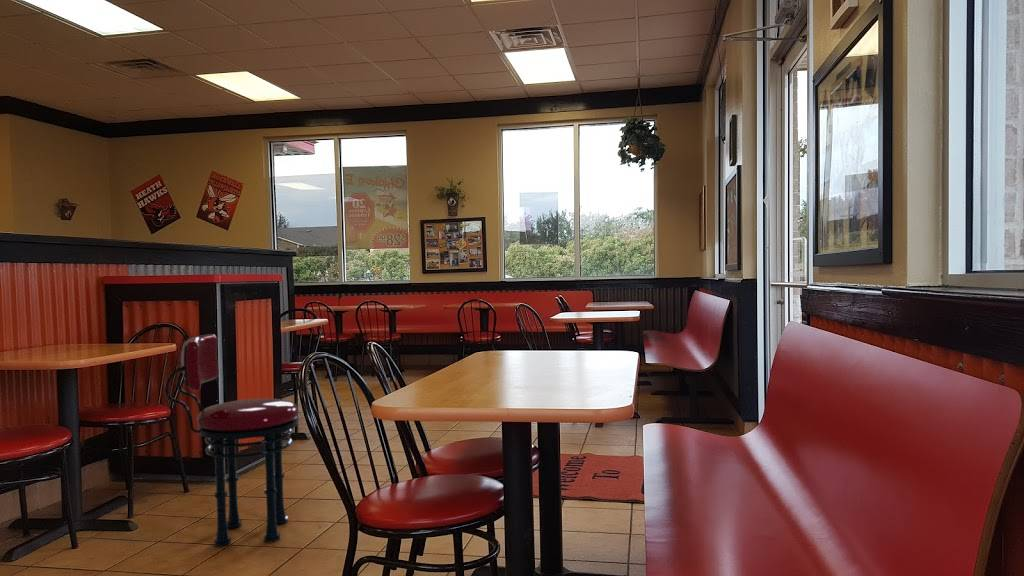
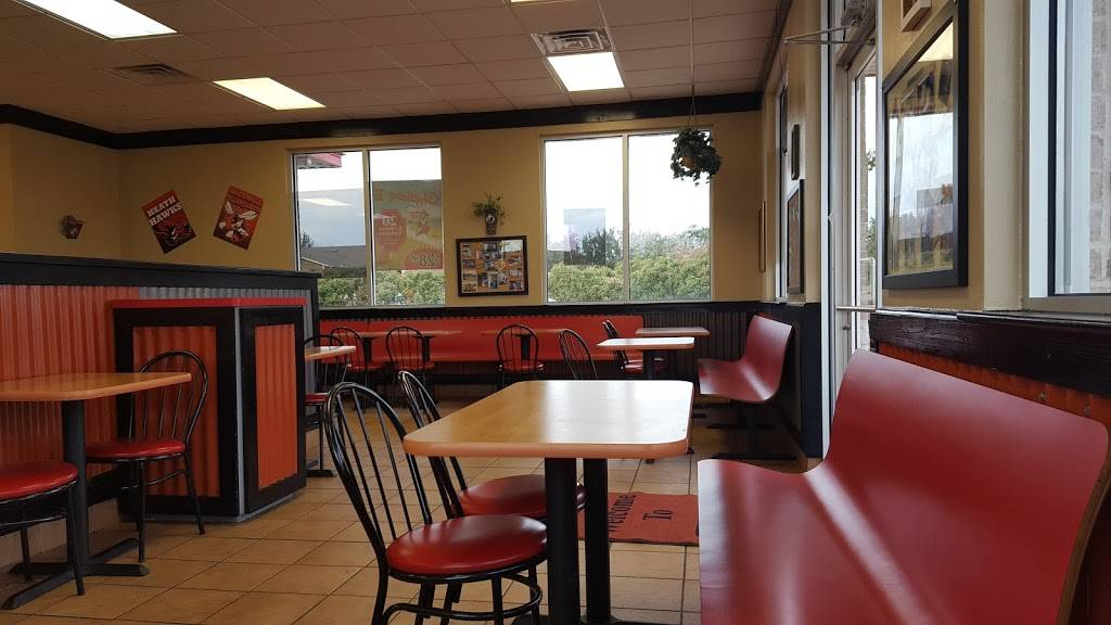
- stool [164,333,299,548]
